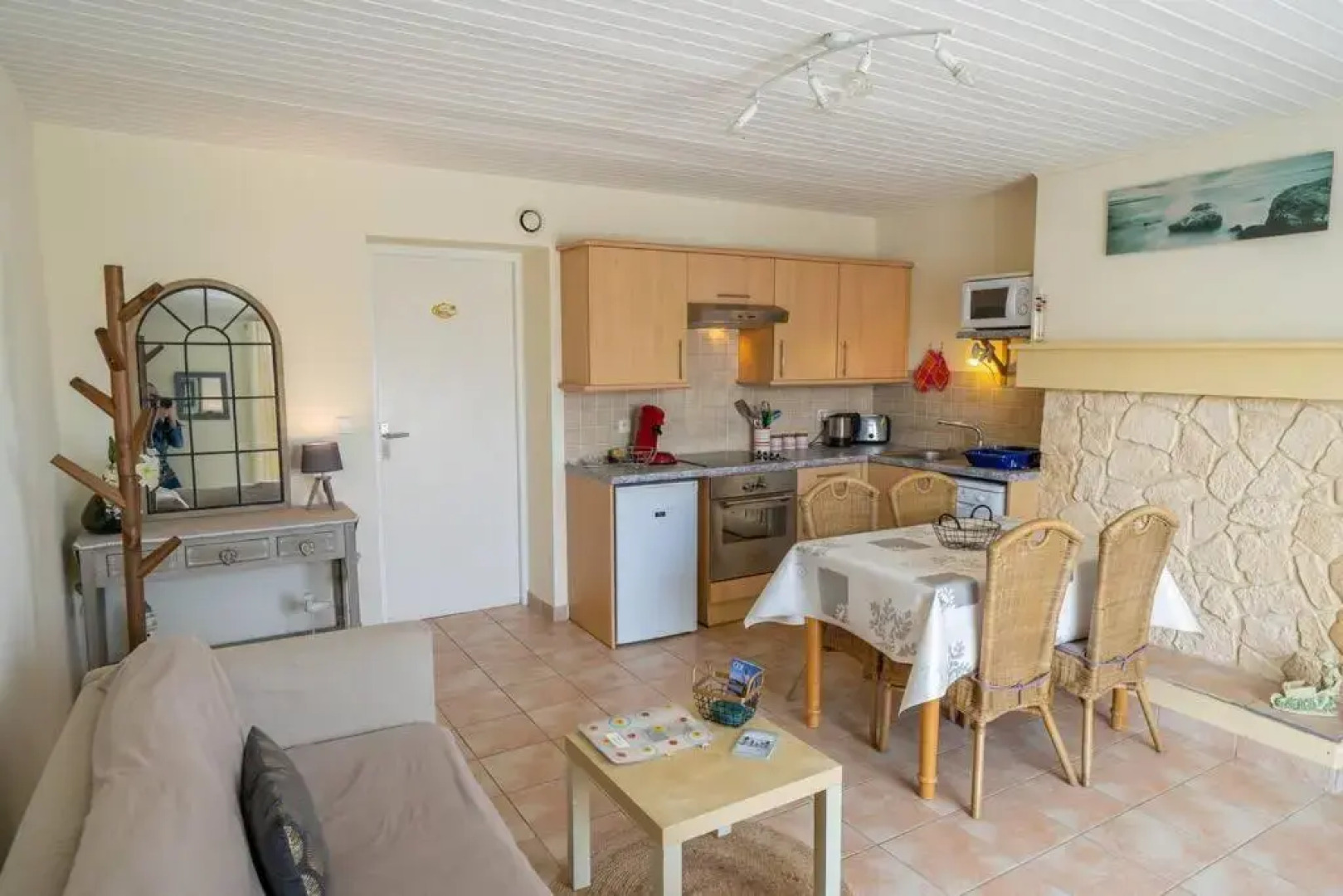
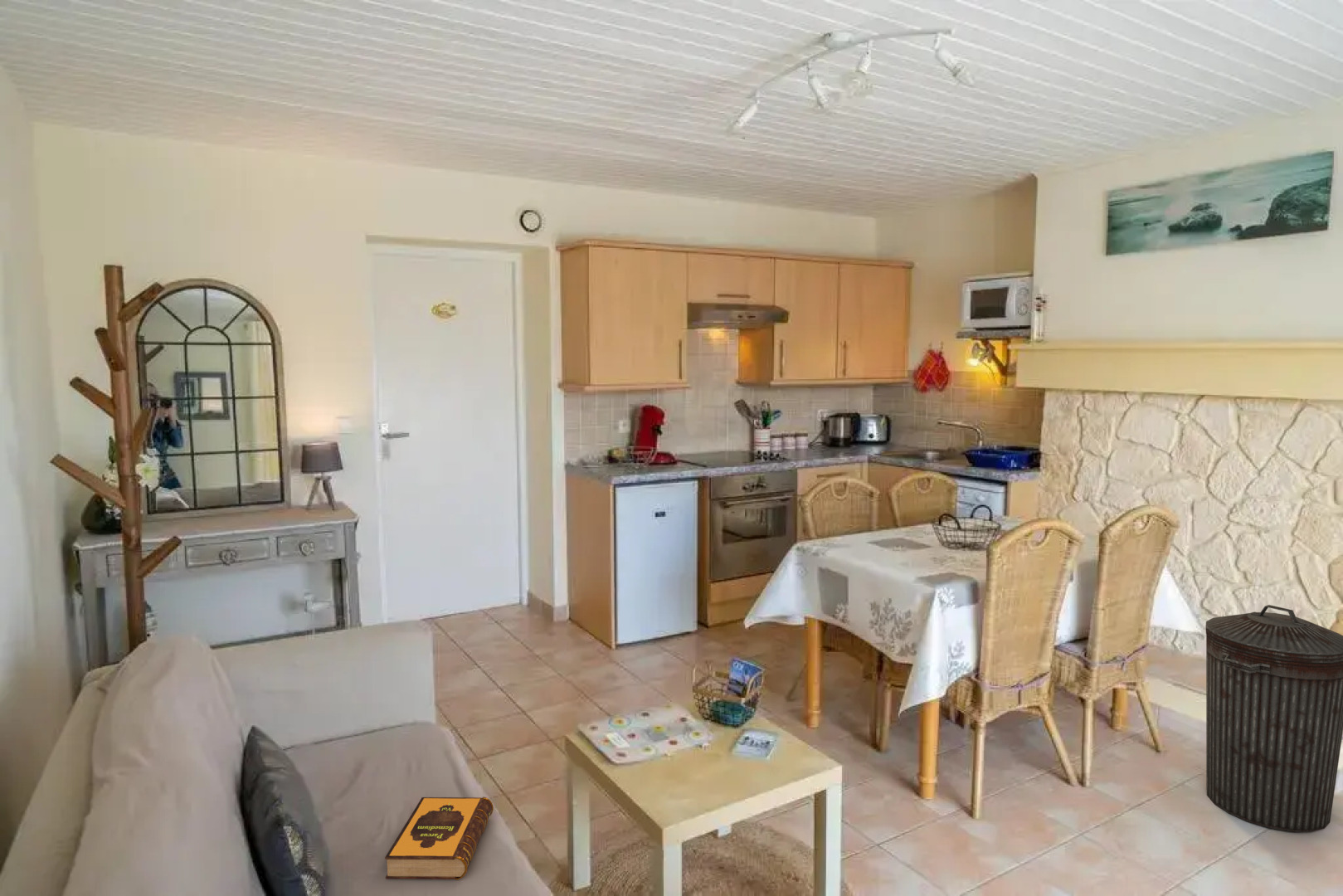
+ hardback book [384,796,494,881]
+ trash can [1204,604,1343,833]
